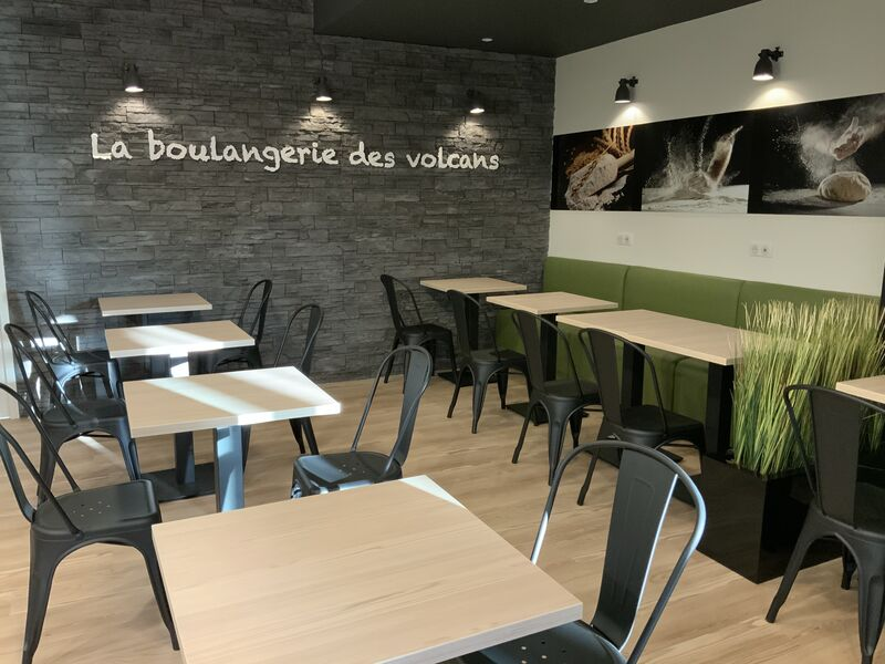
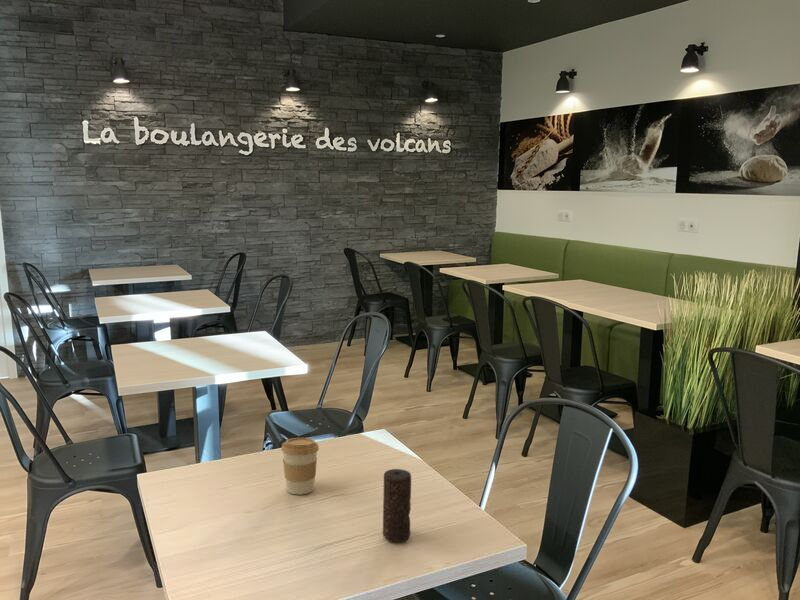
+ candle [382,468,412,543]
+ coffee cup [280,437,320,496]
